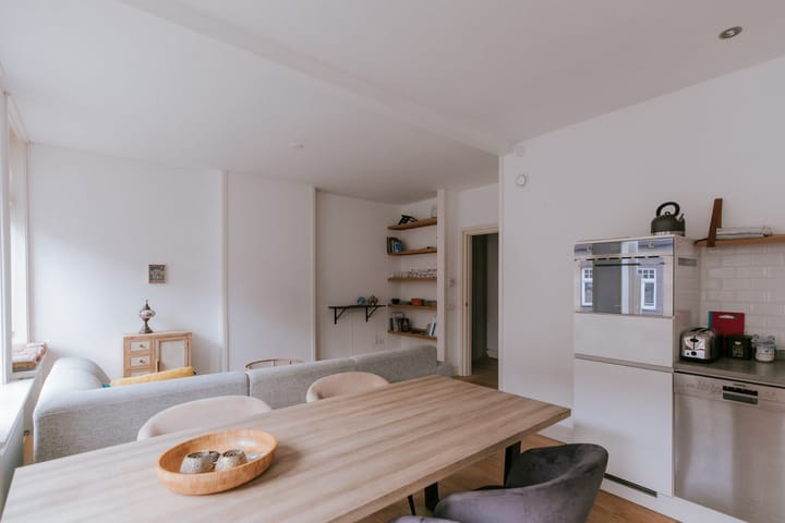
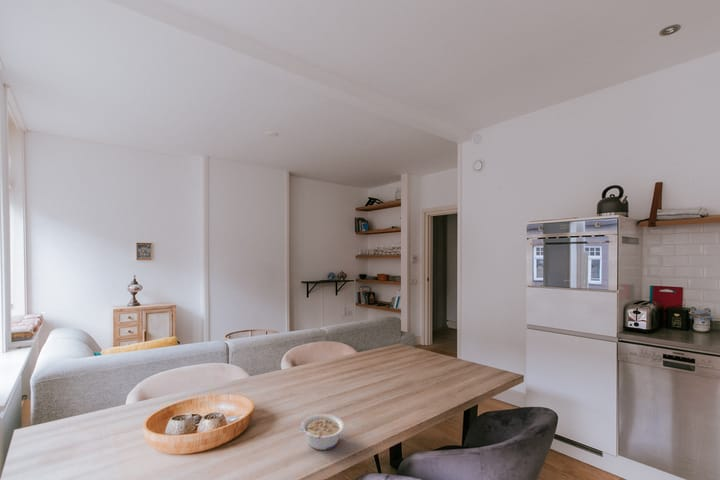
+ legume [300,413,345,451]
